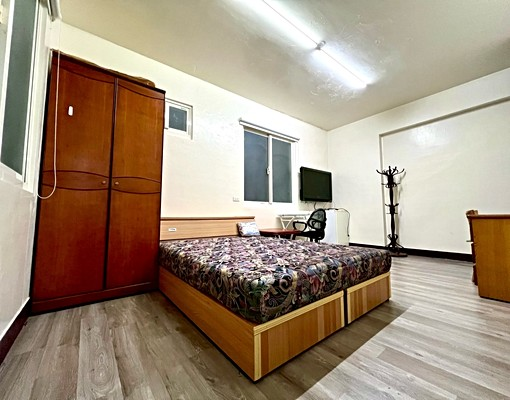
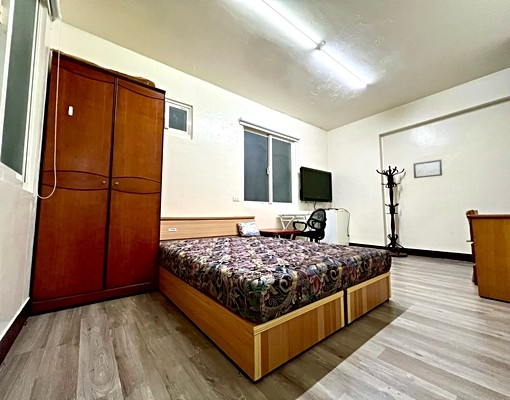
+ wall art [412,159,443,179]
